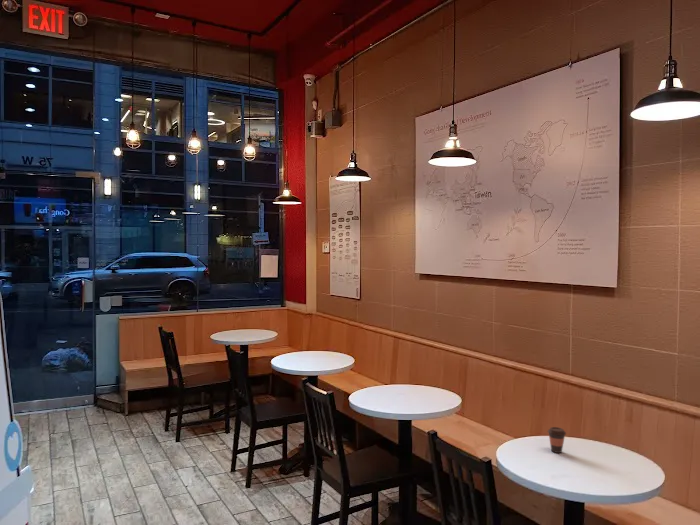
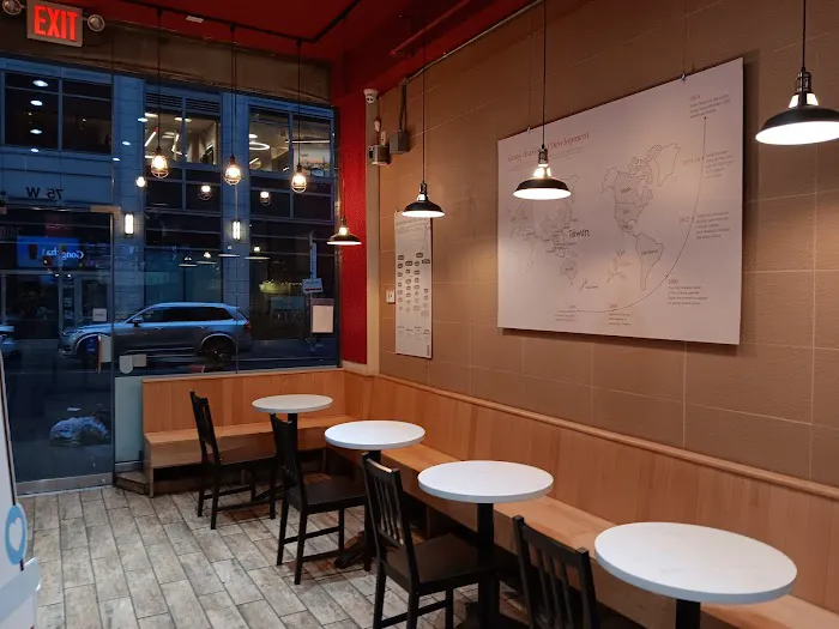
- coffee cup [547,426,567,454]
